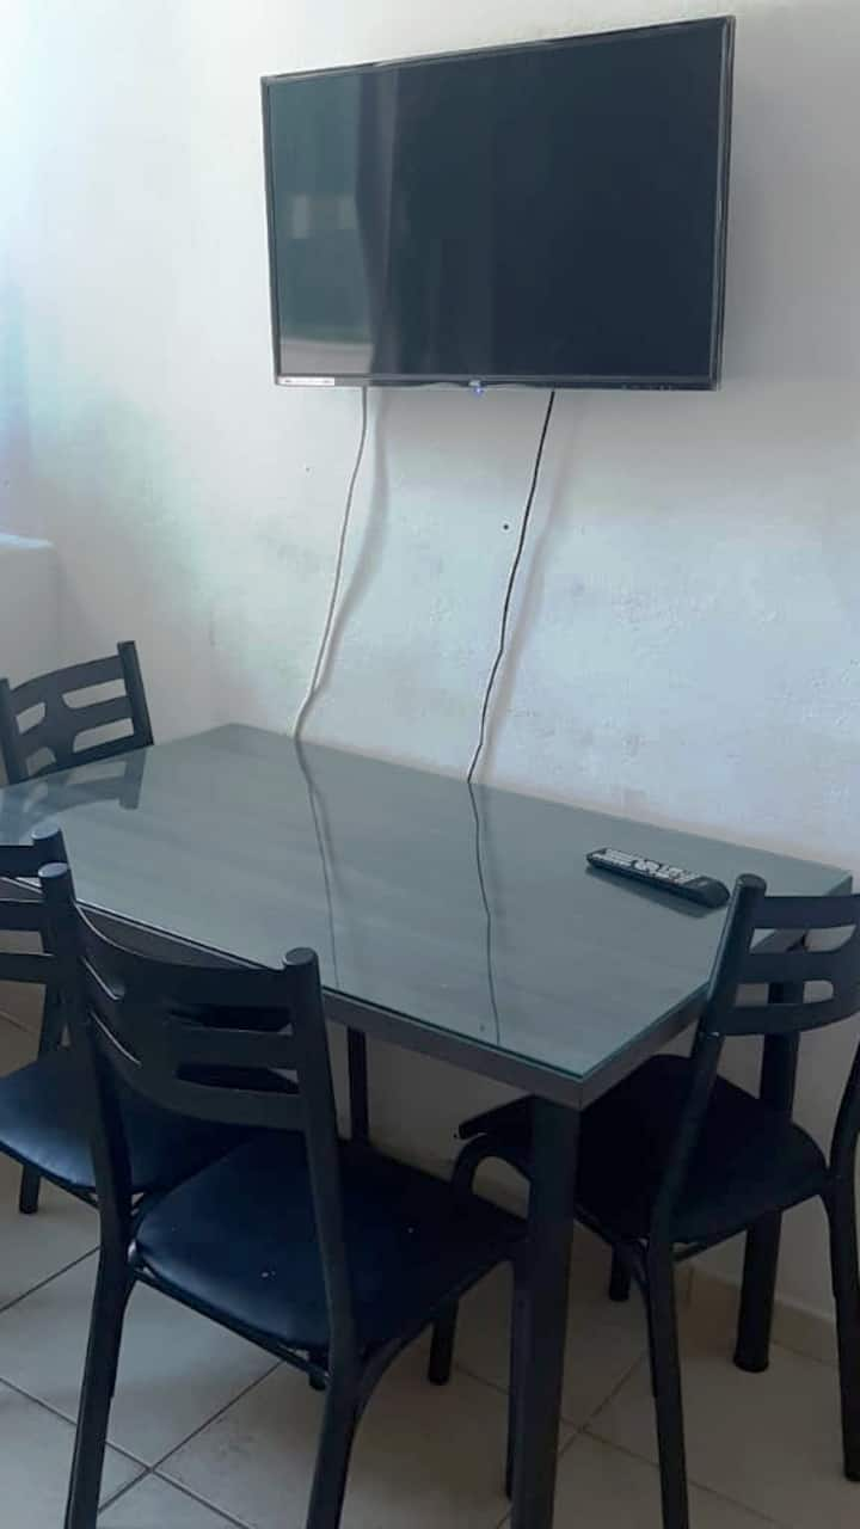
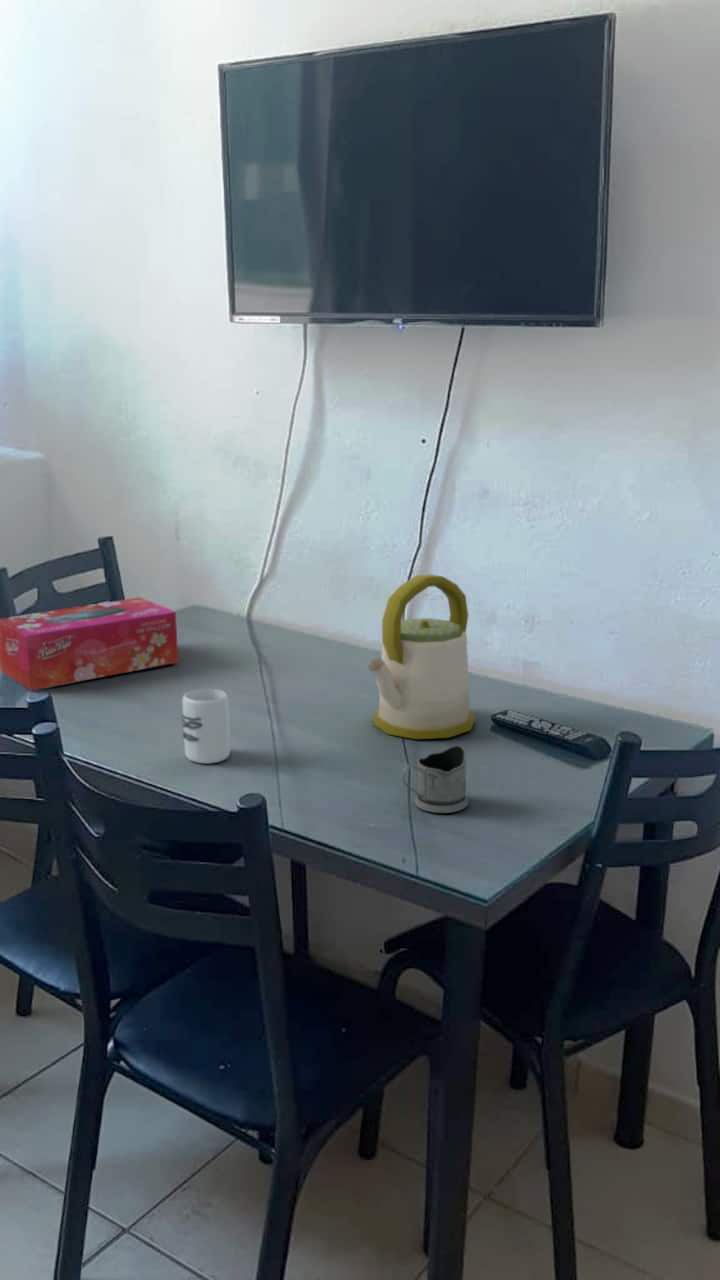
+ tea glass holder [401,745,469,814]
+ tissue box [0,596,179,692]
+ cup [181,687,231,765]
+ kettle [367,573,476,740]
